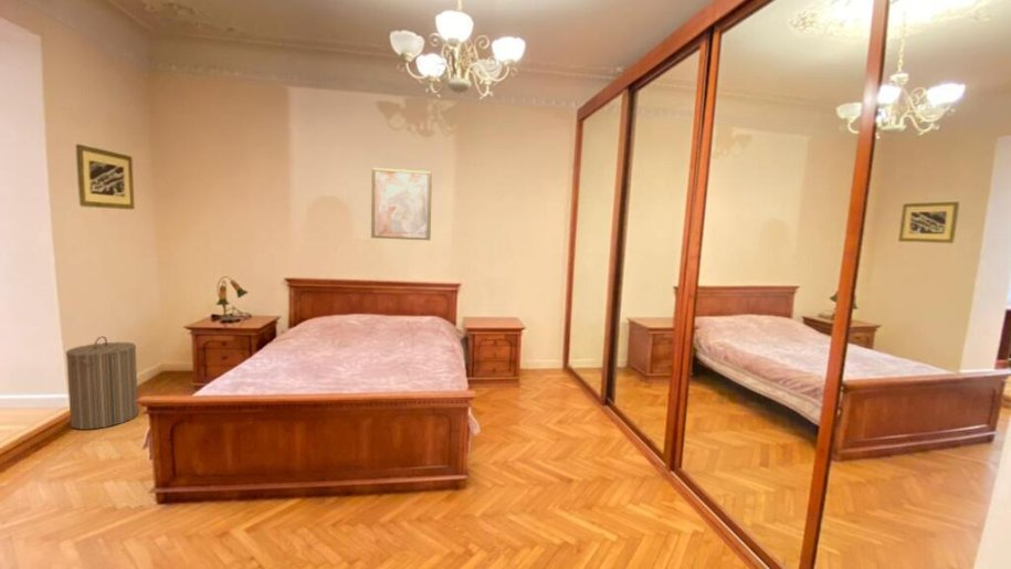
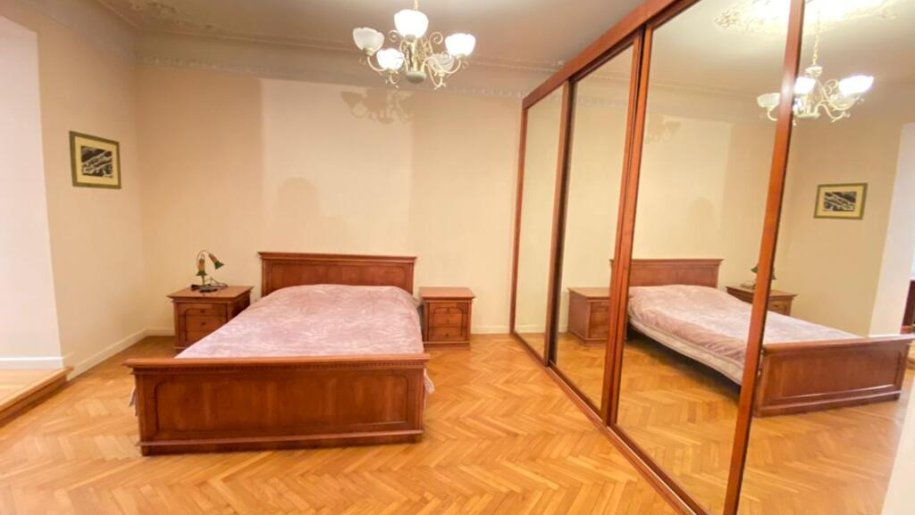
- wall art [370,167,433,241]
- laundry hamper [65,335,139,431]
